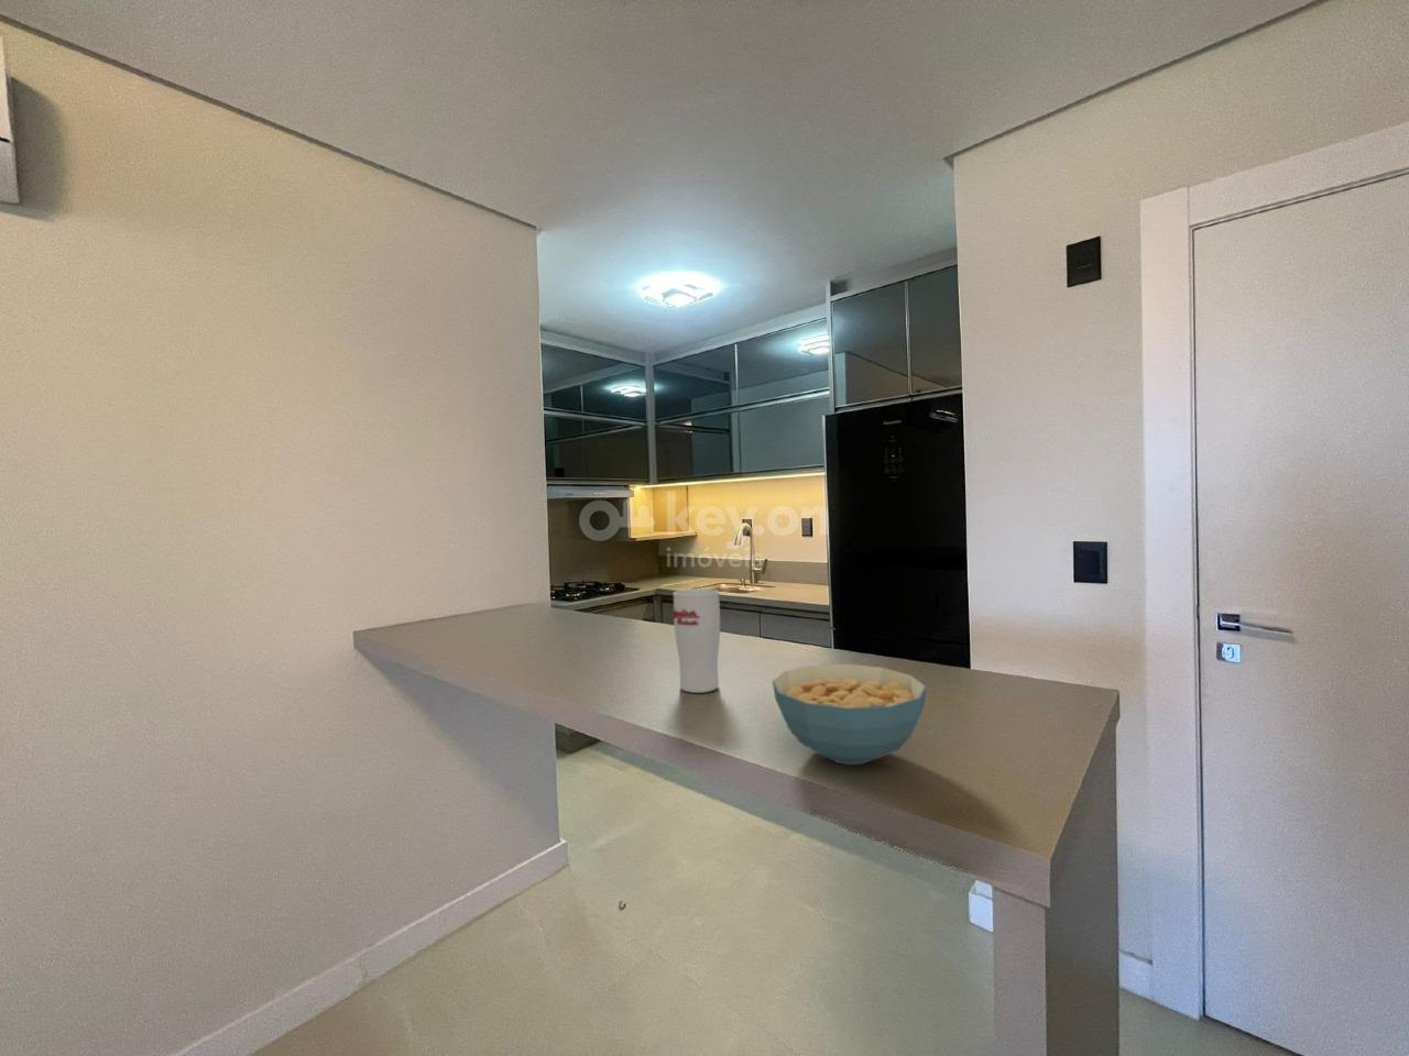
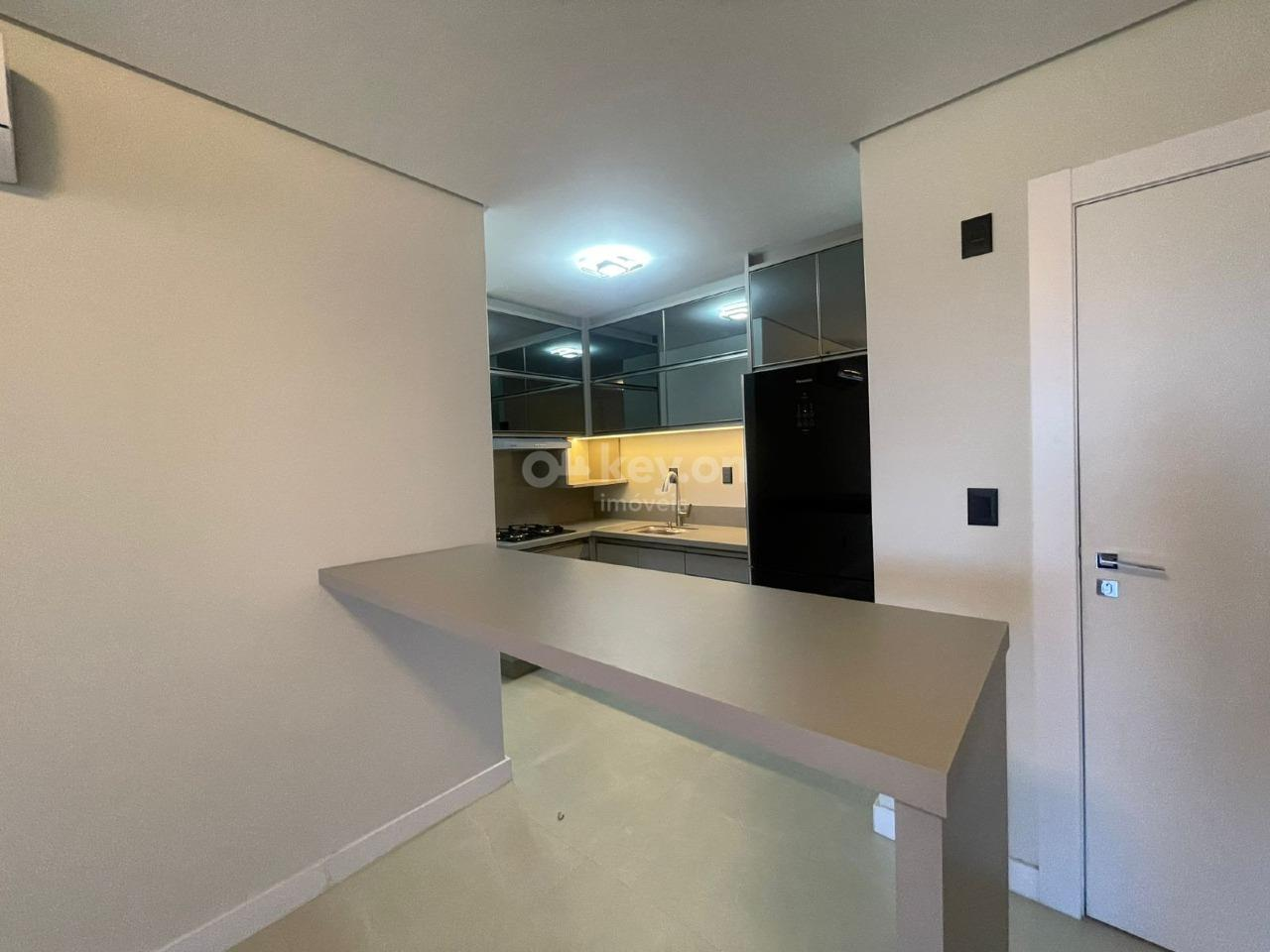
- cereal bowl [772,663,927,765]
- cup [671,588,721,694]
